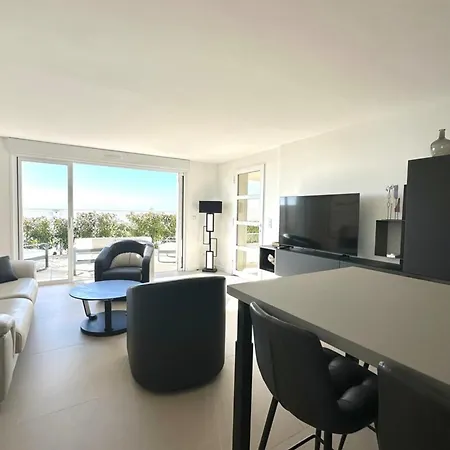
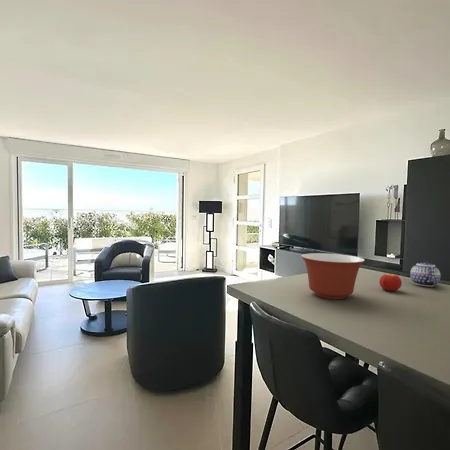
+ mixing bowl [300,252,366,300]
+ fruit [378,273,403,292]
+ teapot [409,259,442,287]
